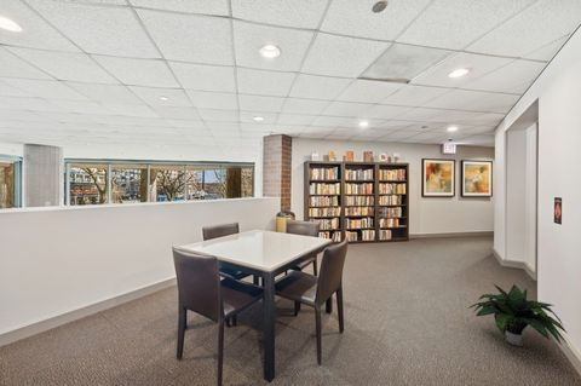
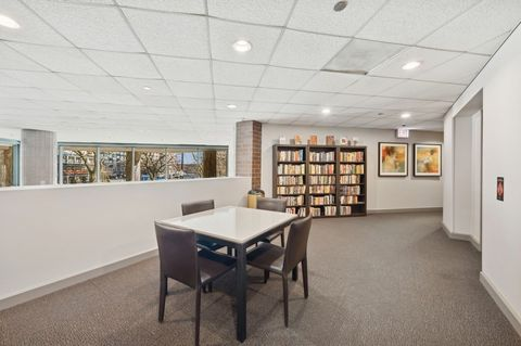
- potted plant [467,283,568,347]
